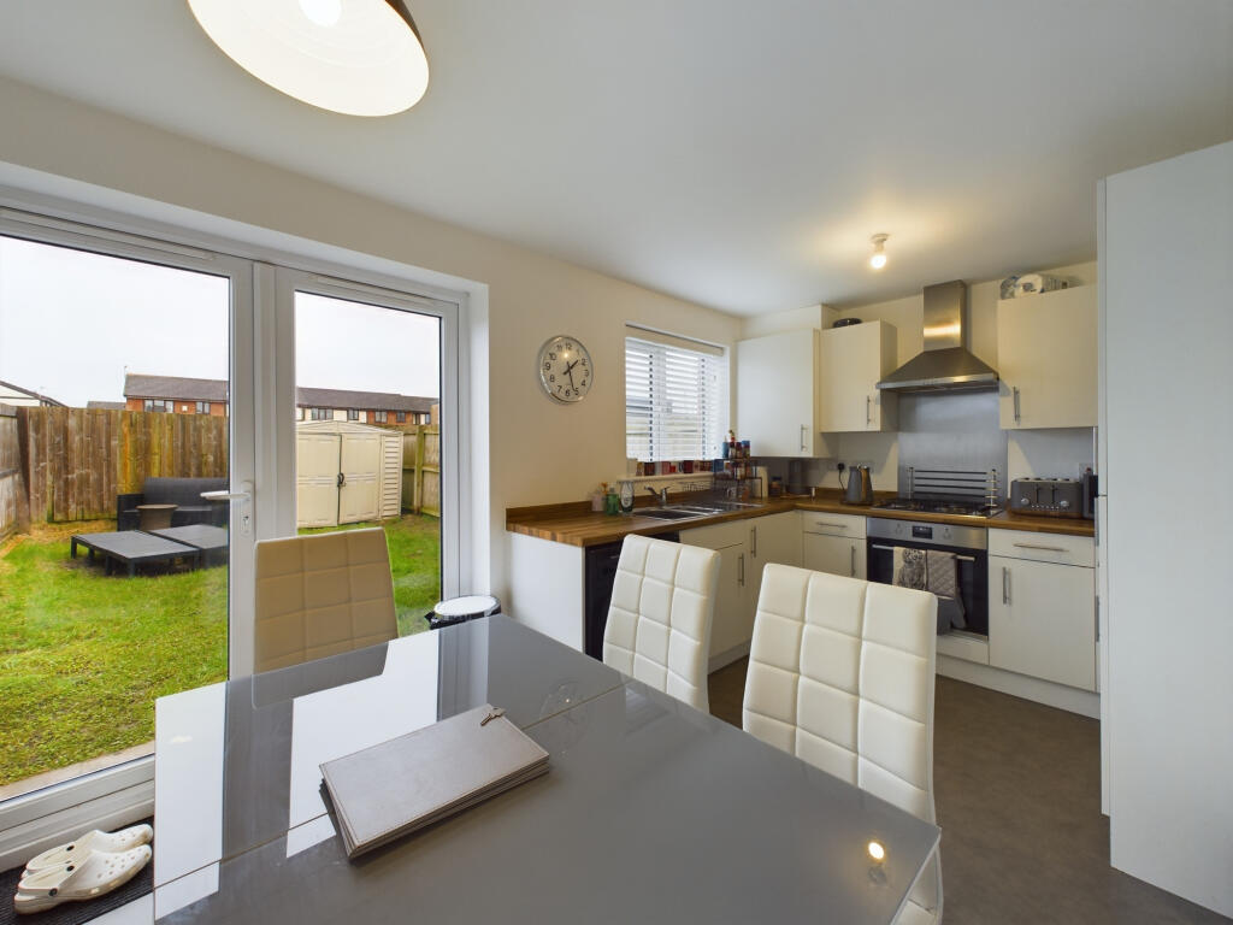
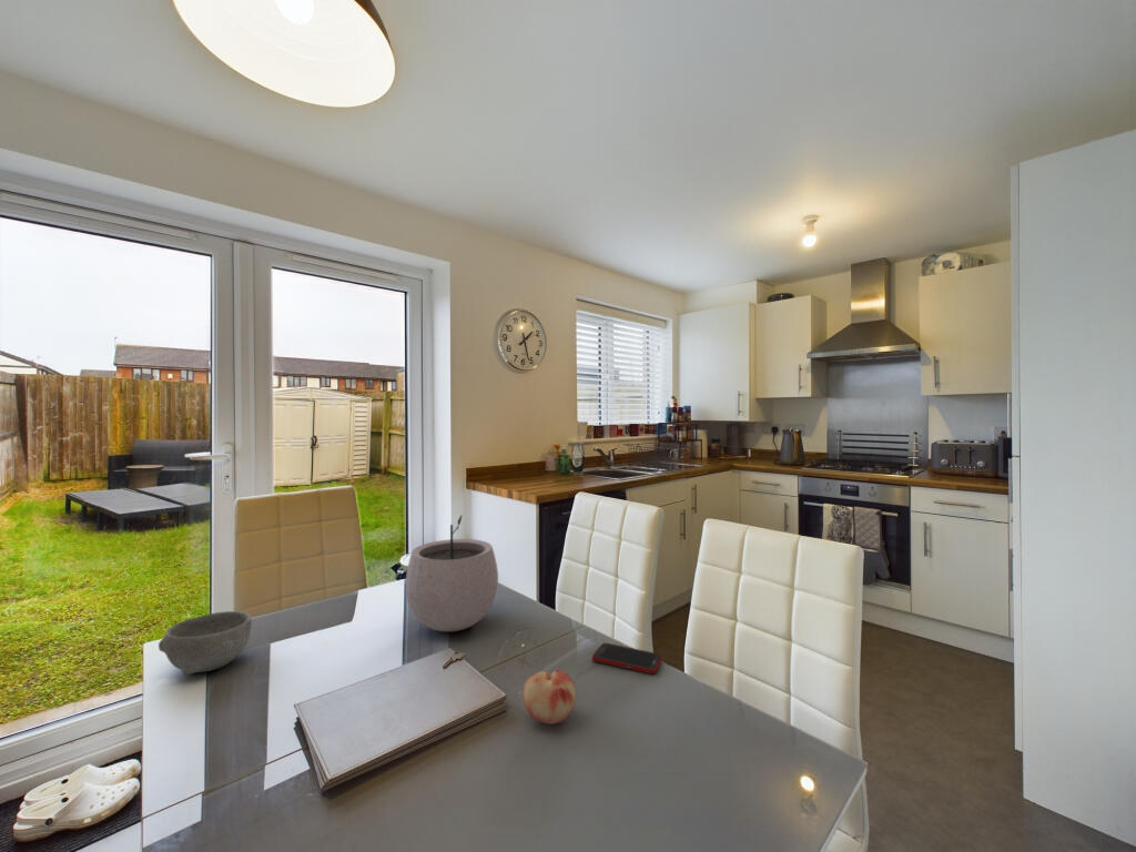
+ cell phone [591,641,663,674]
+ bowl [158,610,253,676]
+ plant pot [405,514,499,633]
+ fruit [521,669,577,726]
